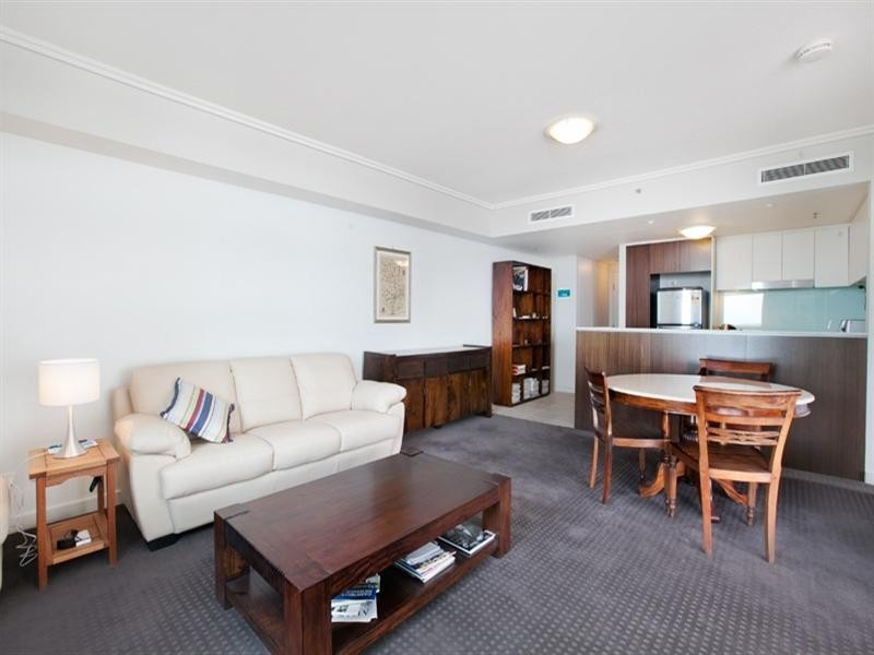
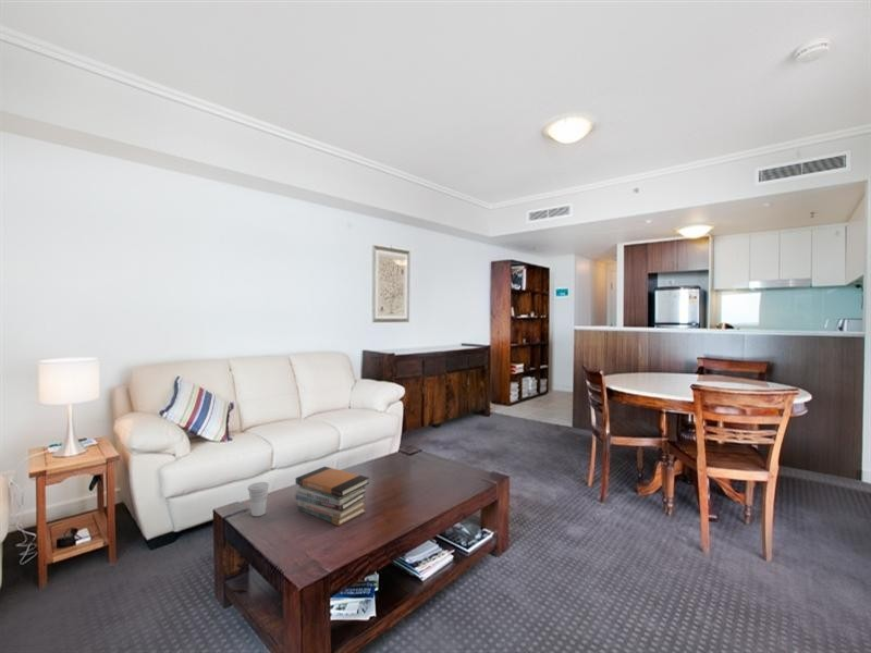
+ cup [247,481,270,517]
+ book stack [294,466,370,527]
